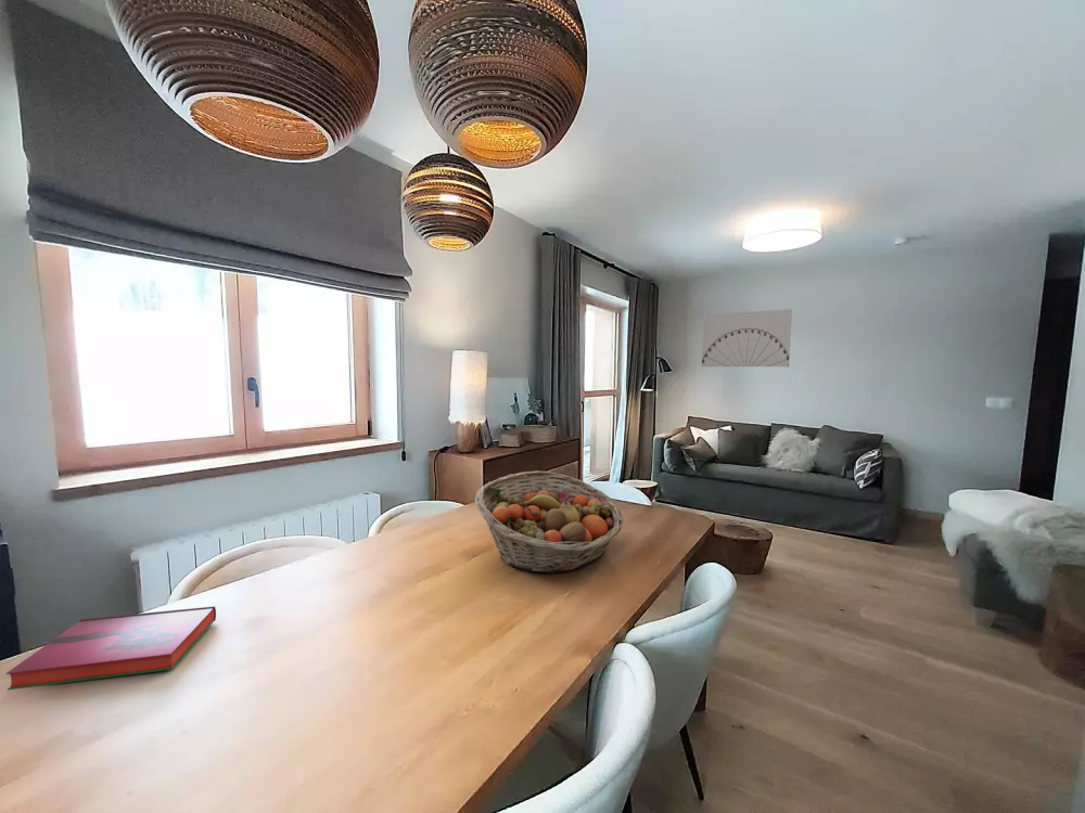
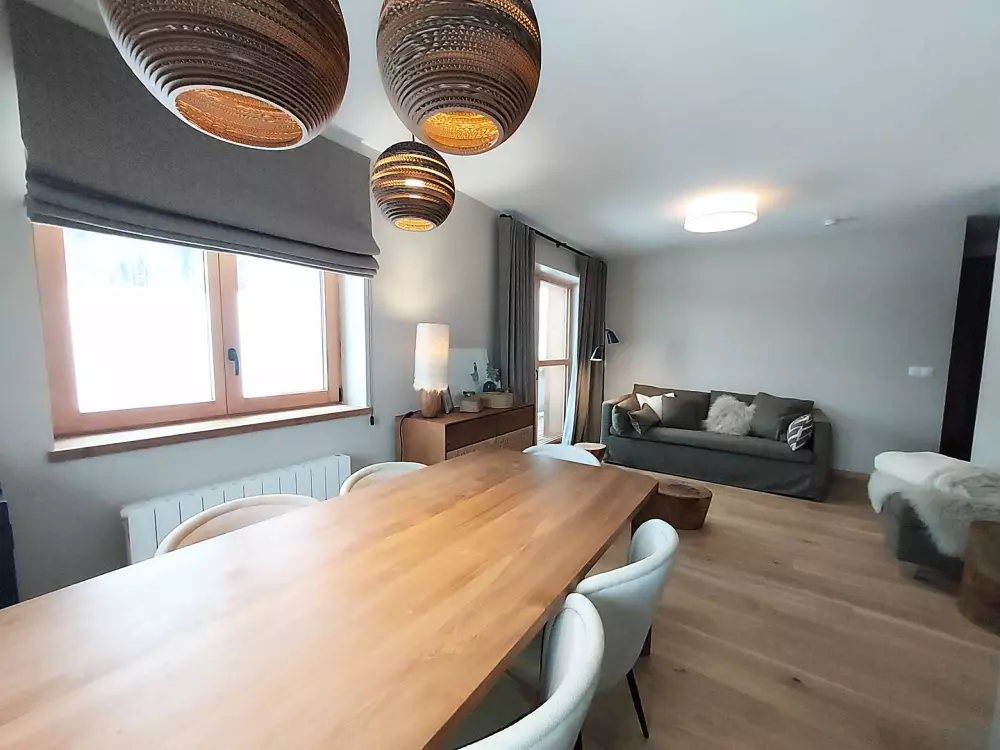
- hardback book [5,605,217,691]
- wall art [701,308,793,367]
- fruit basket [474,470,624,575]
